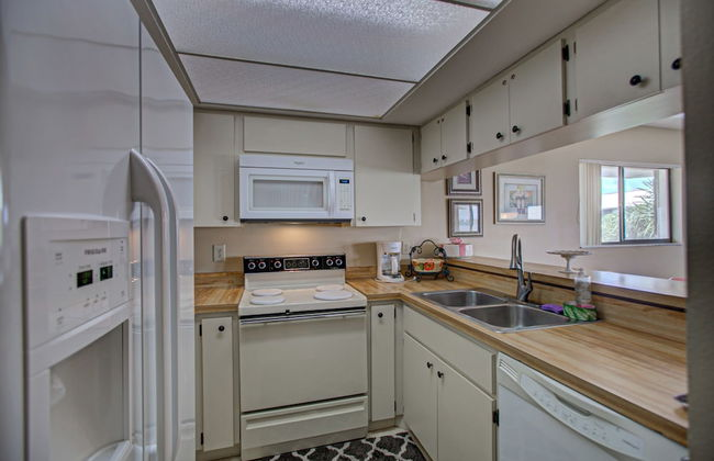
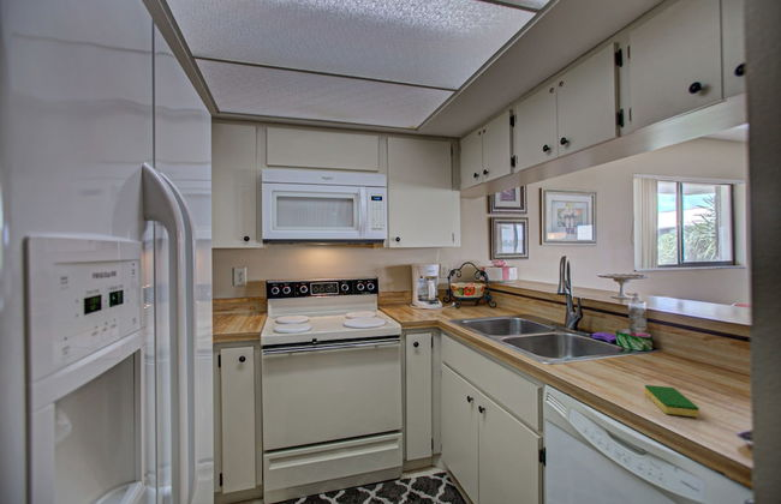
+ dish sponge [644,384,700,418]
